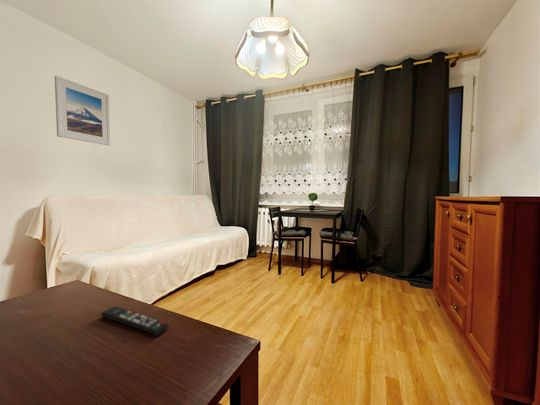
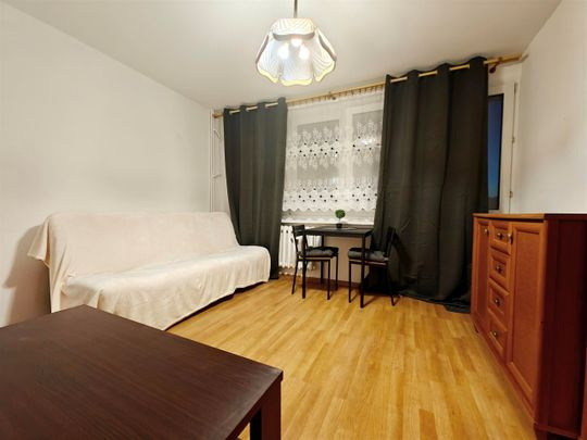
- remote control [100,305,169,337]
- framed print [54,75,111,146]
